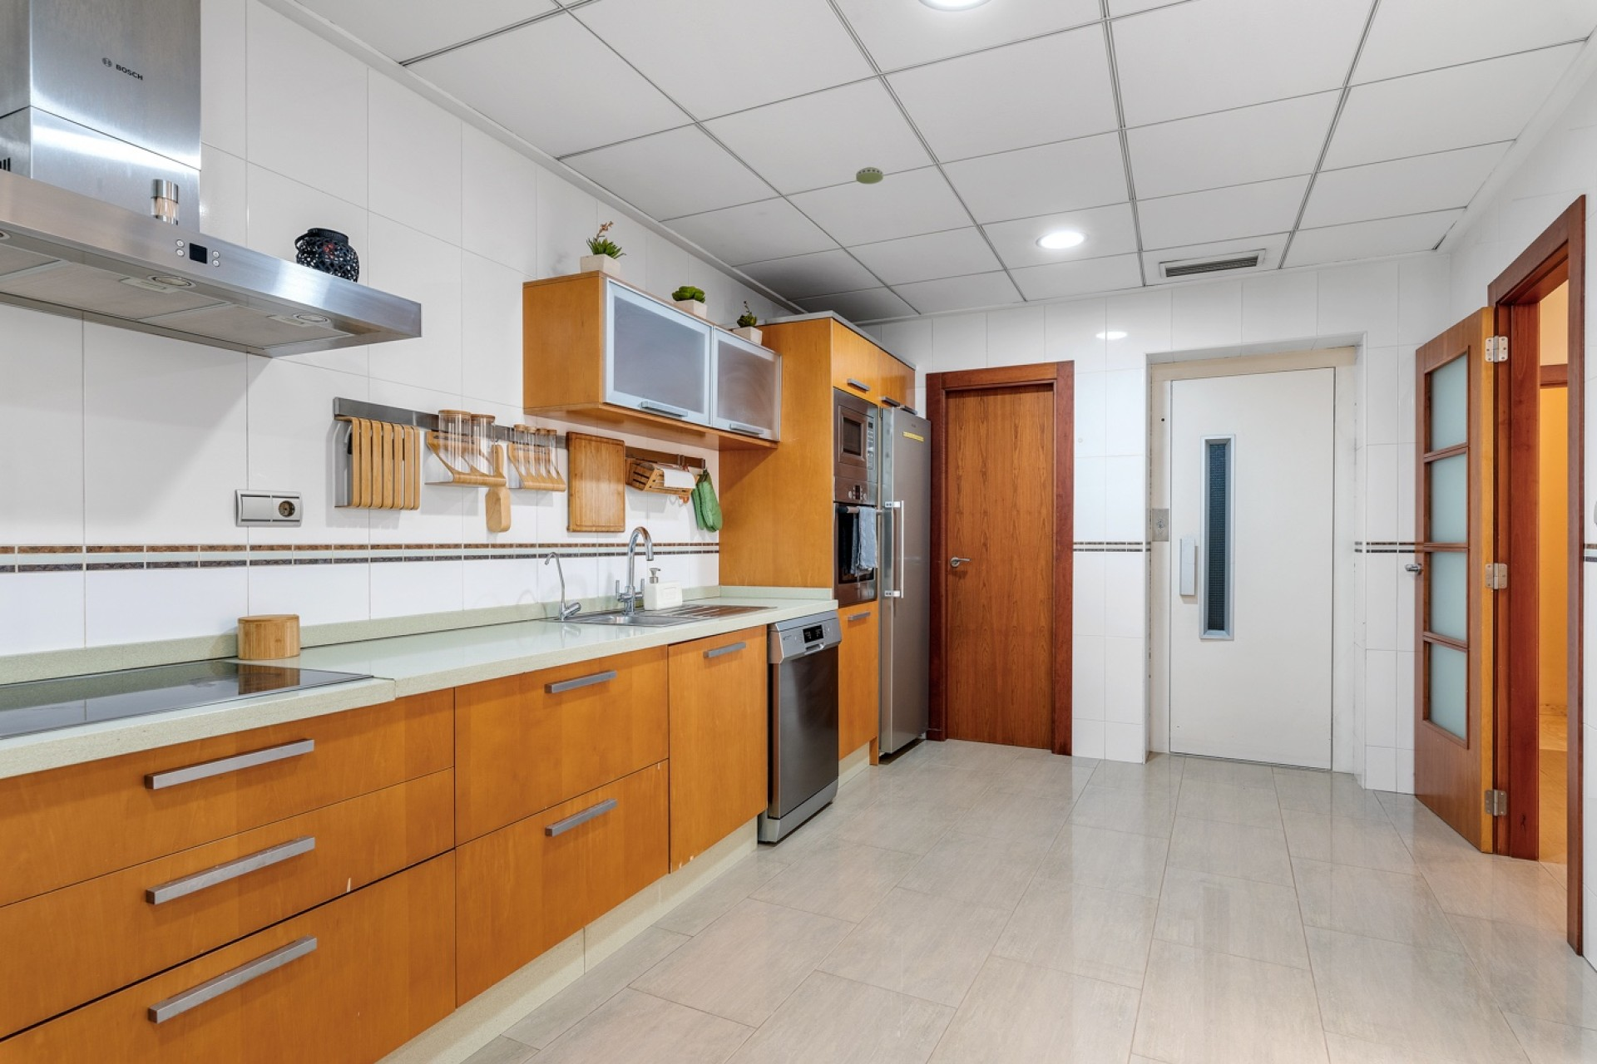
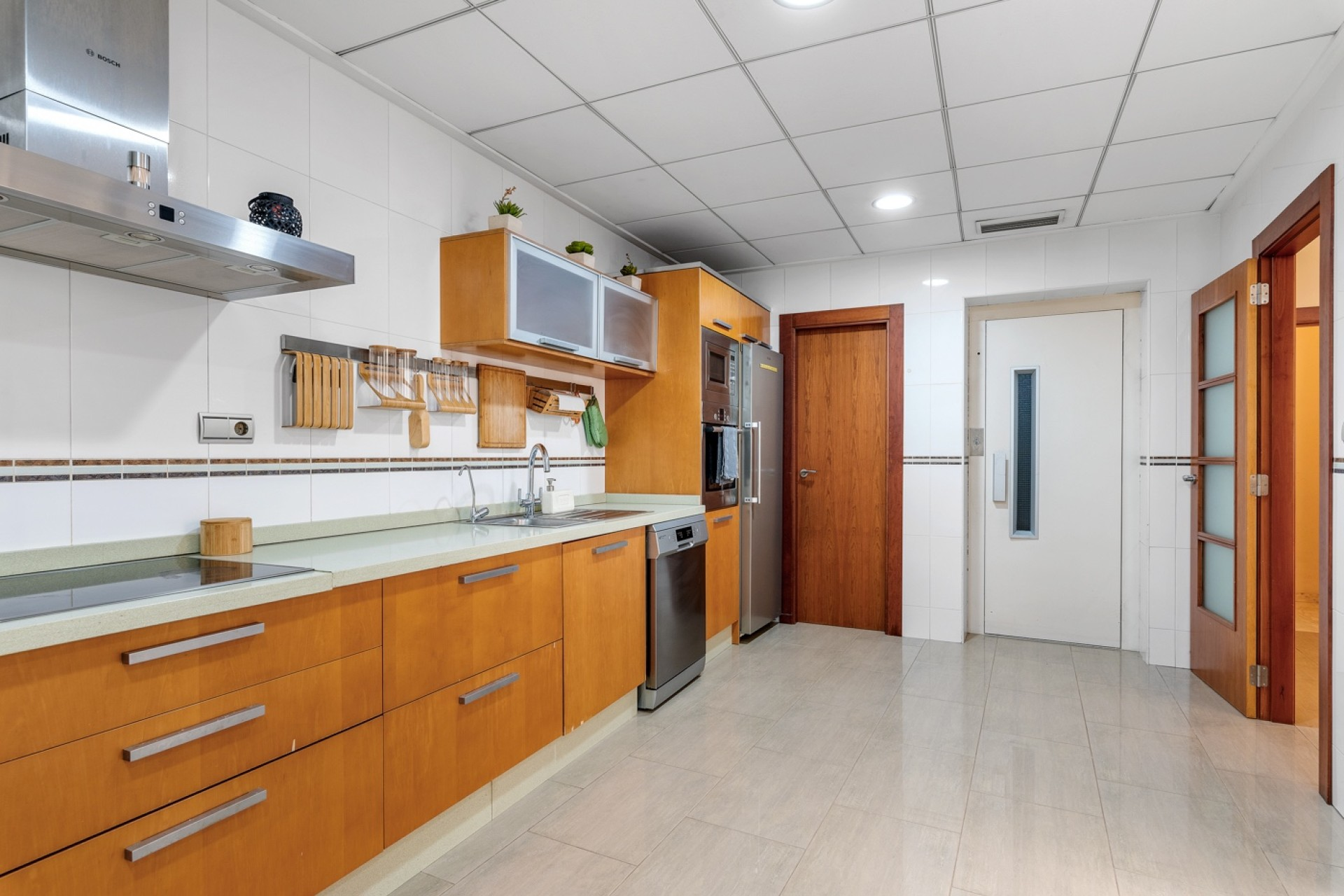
- smoke detector [856,166,884,184]
